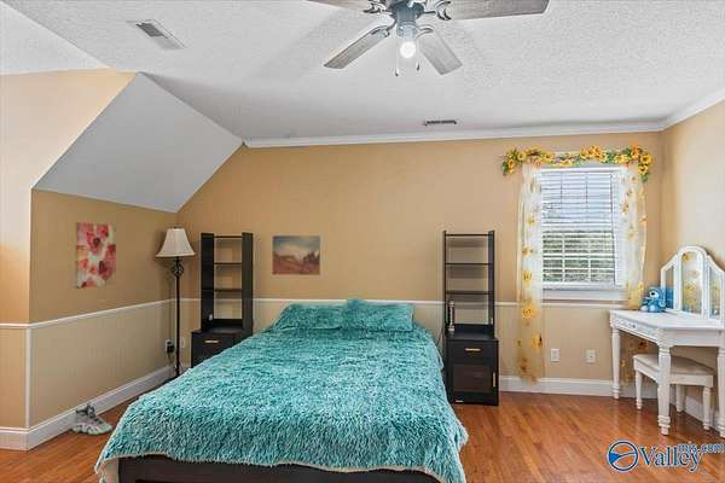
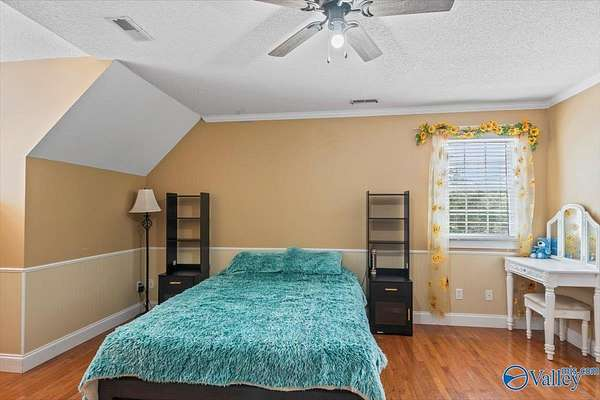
- sneaker [71,401,112,436]
- wall art [271,234,321,277]
- wall art [74,221,117,290]
